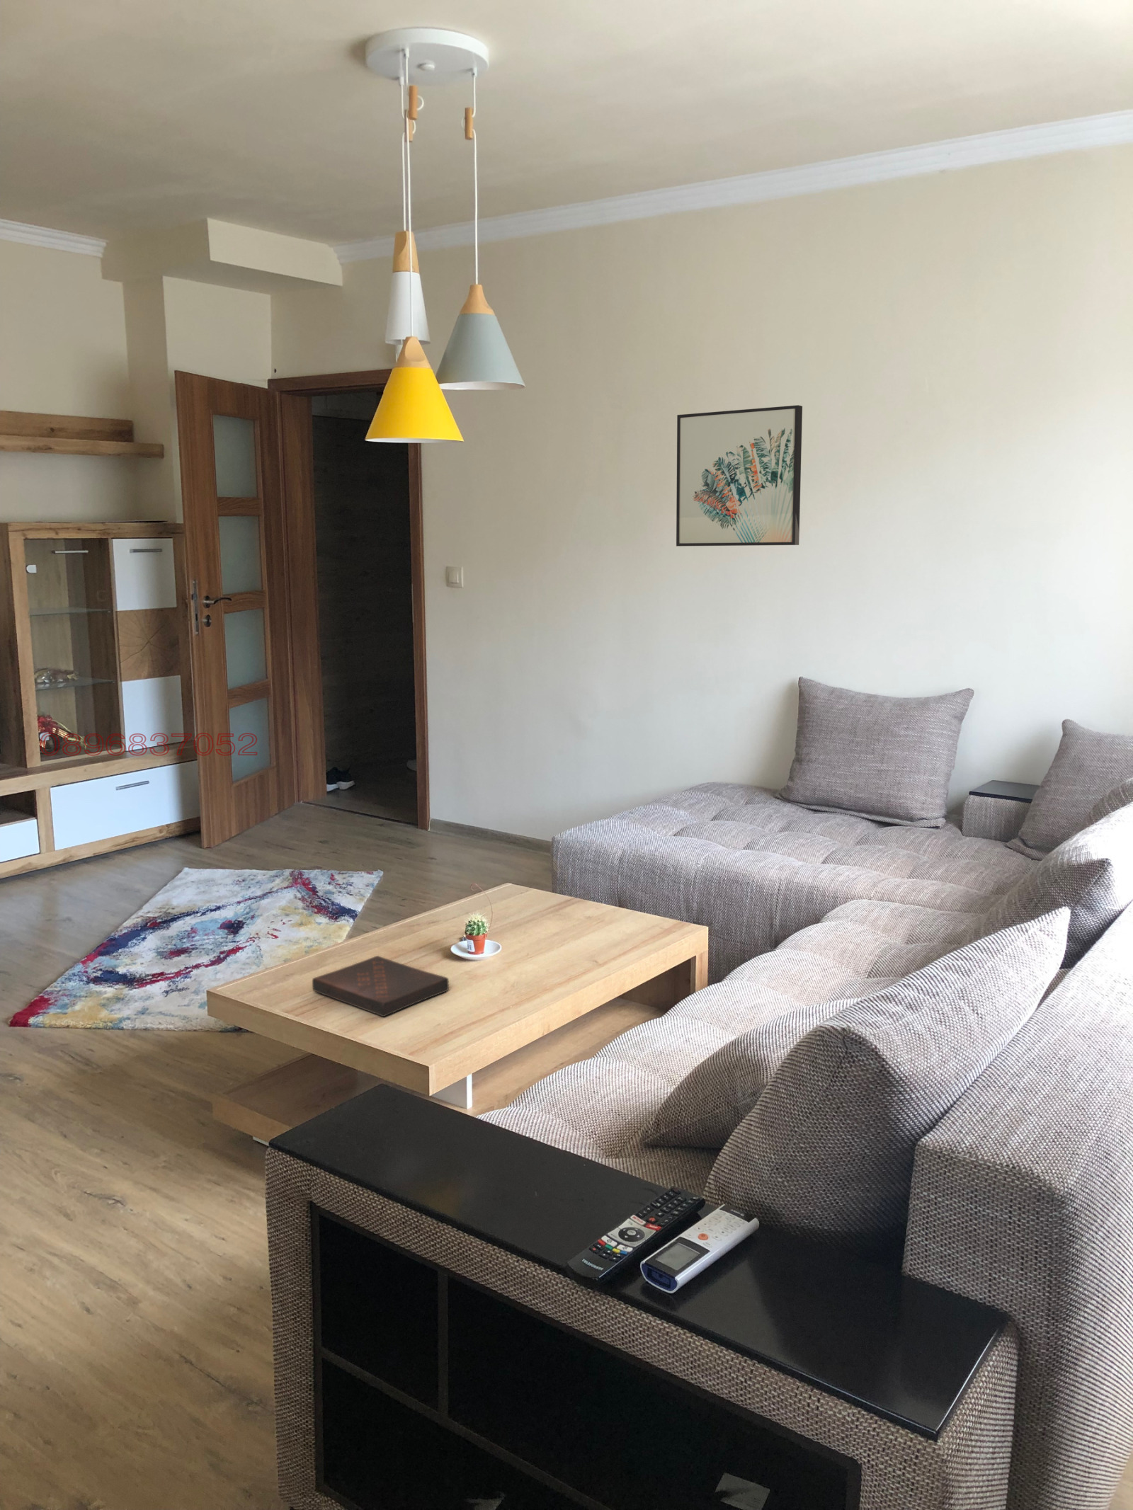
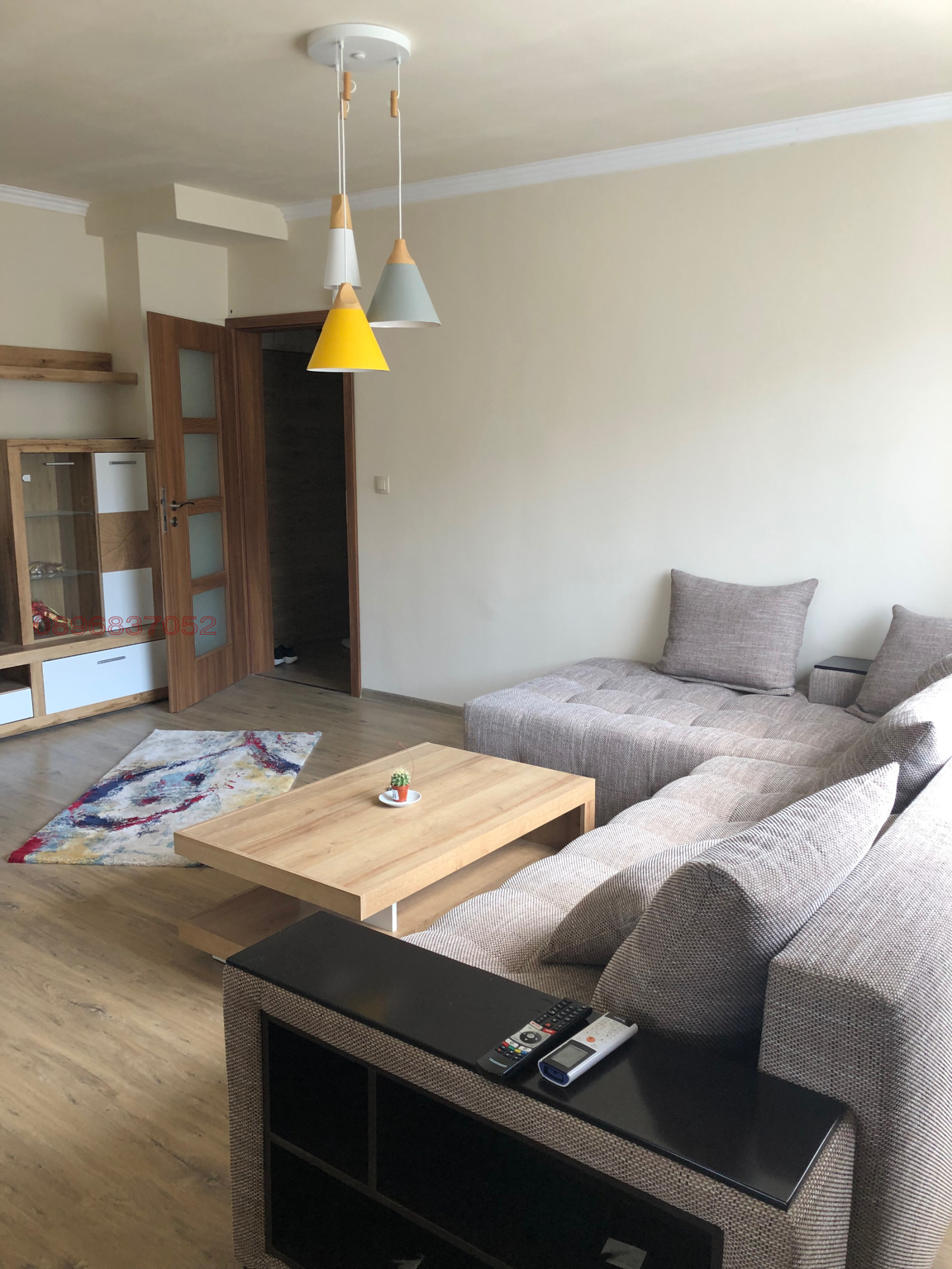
- book [312,956,450,1017]
- wall art [676,405,803,547]
